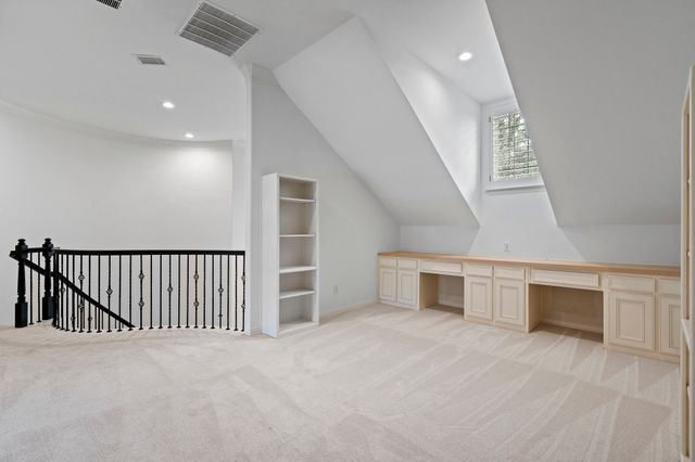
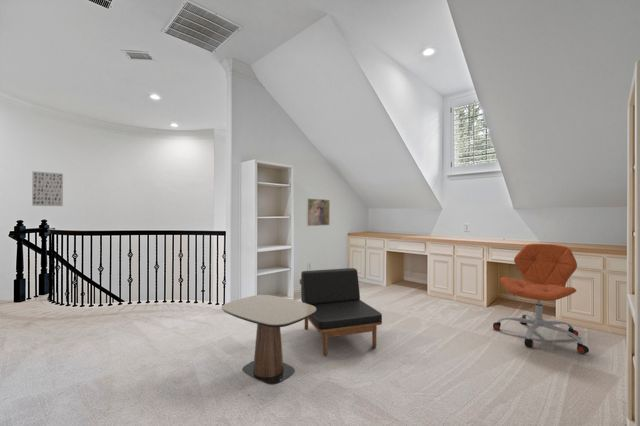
+ armless chair [299,267,383,357]
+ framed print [305,197,331,227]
+ side table [221,294,316,385]
+ office chair [492,243,590,355]
+ wall art [31,170,64,207]
